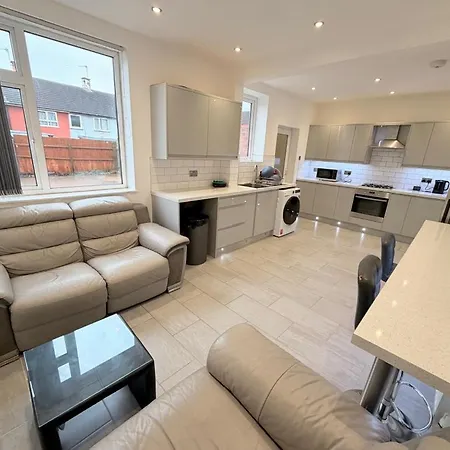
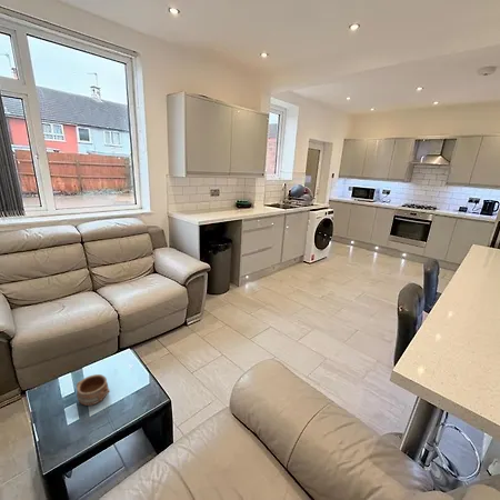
+ pottery [76,373,111,407]
